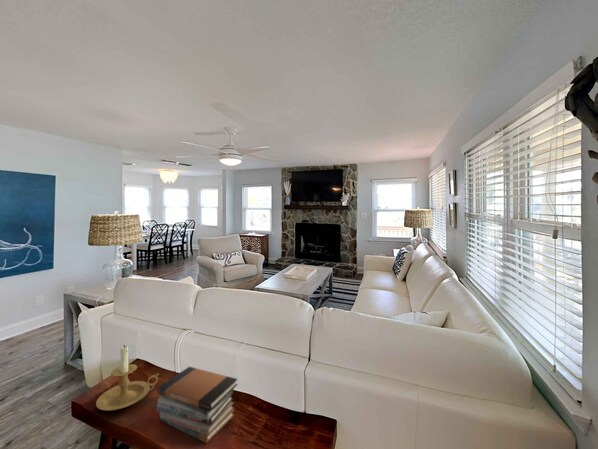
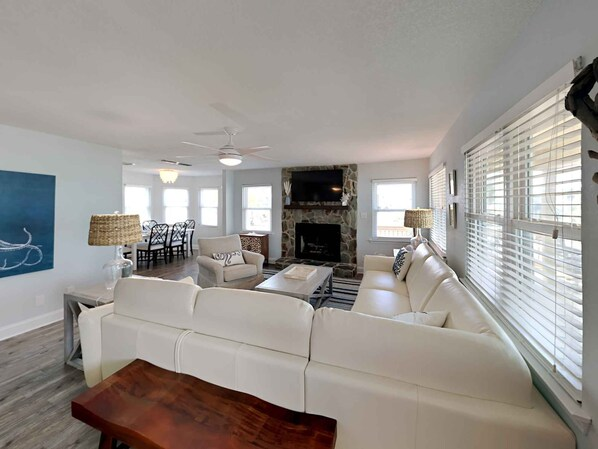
- candle holder [95,344,160,412]
- book stack [156,366,239,444]
